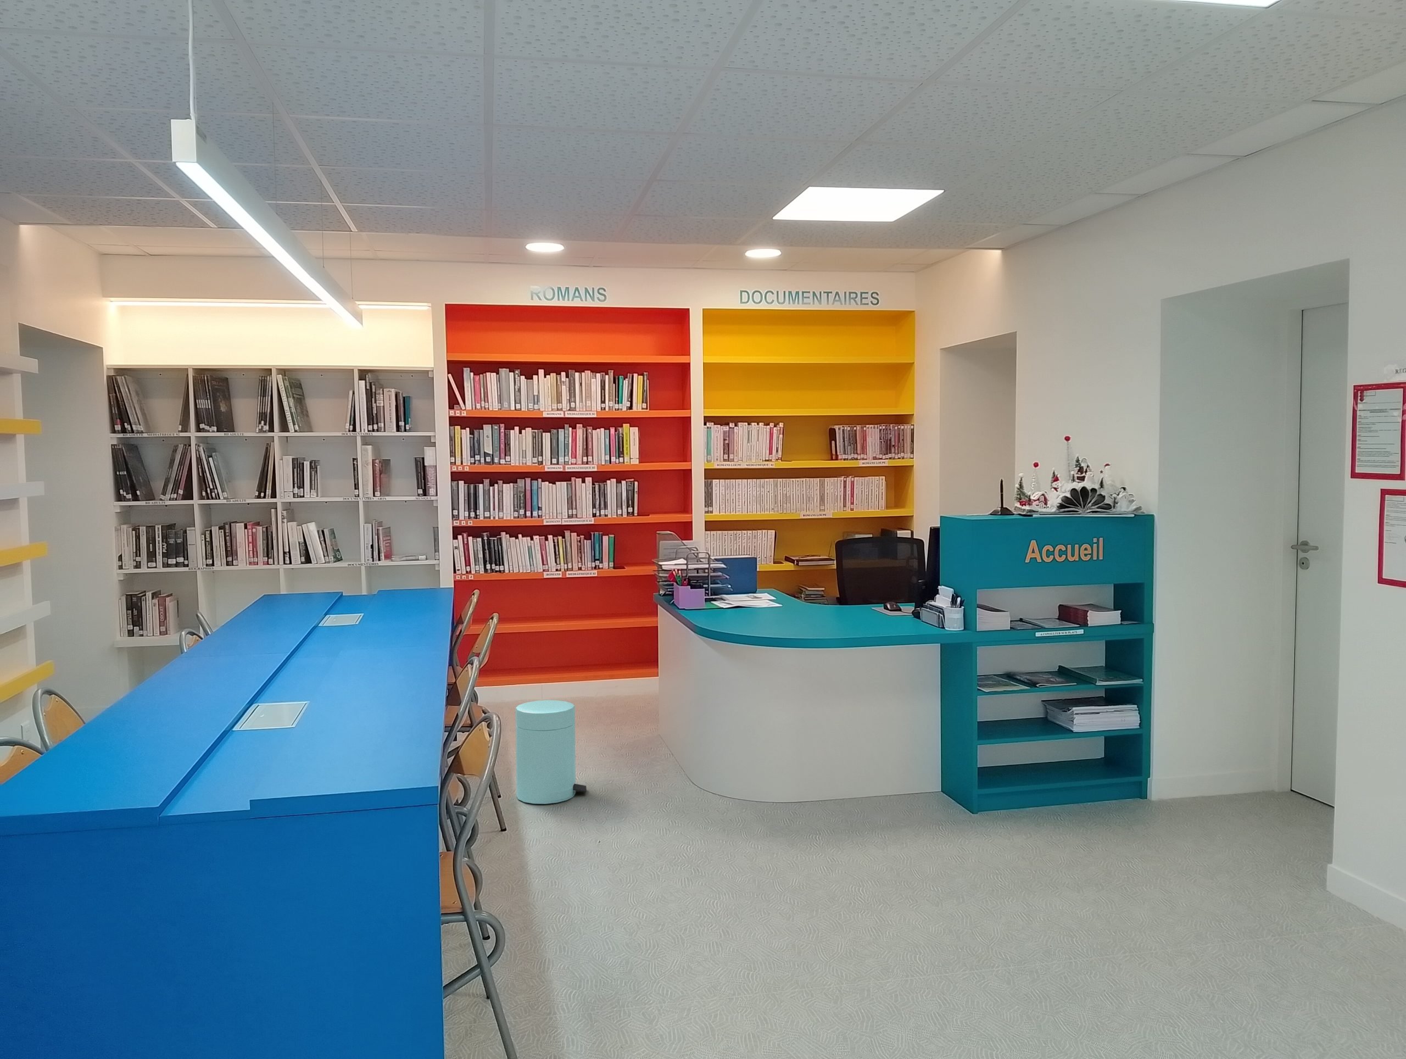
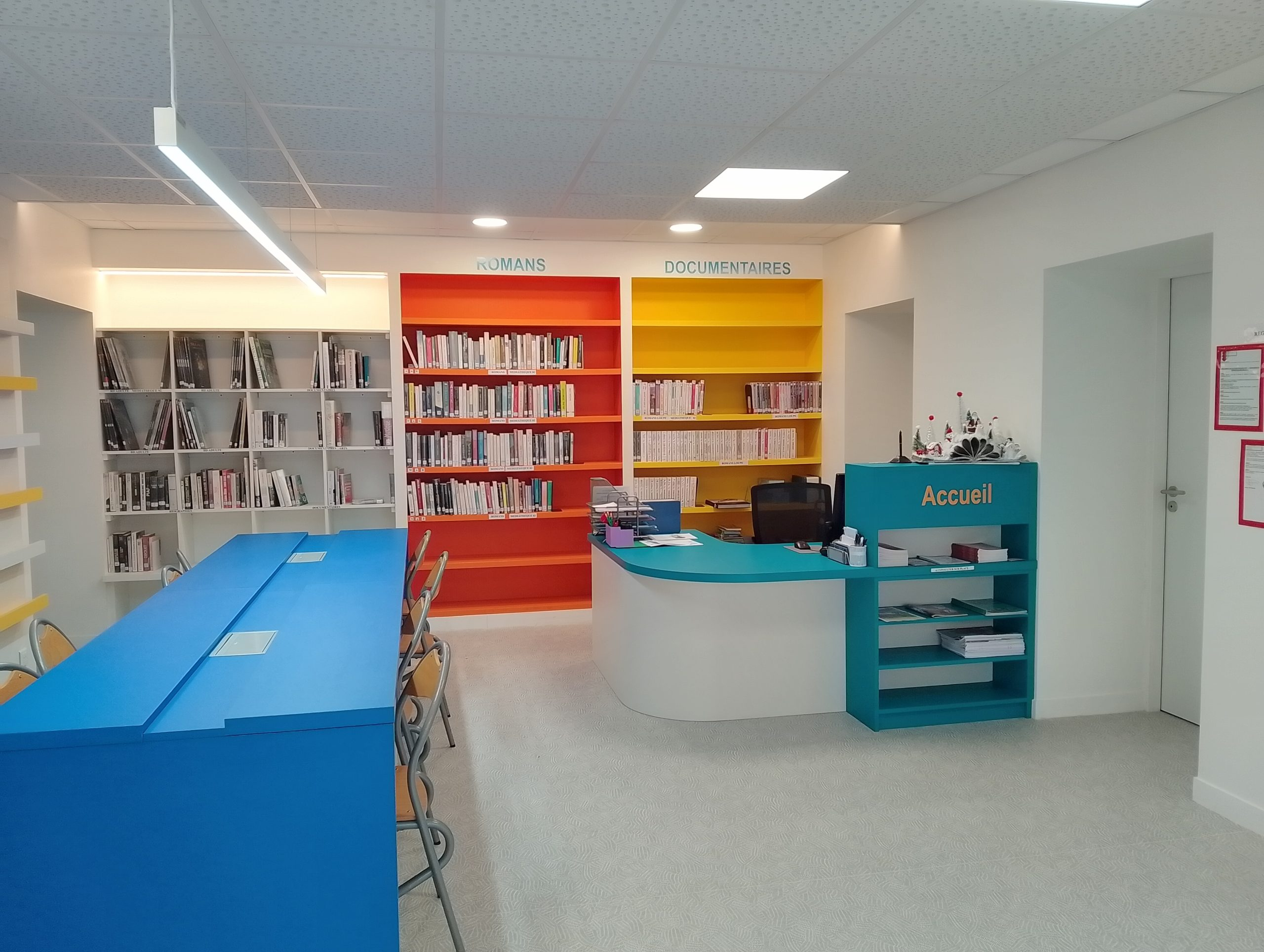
- trash can [515,700,587,804]
